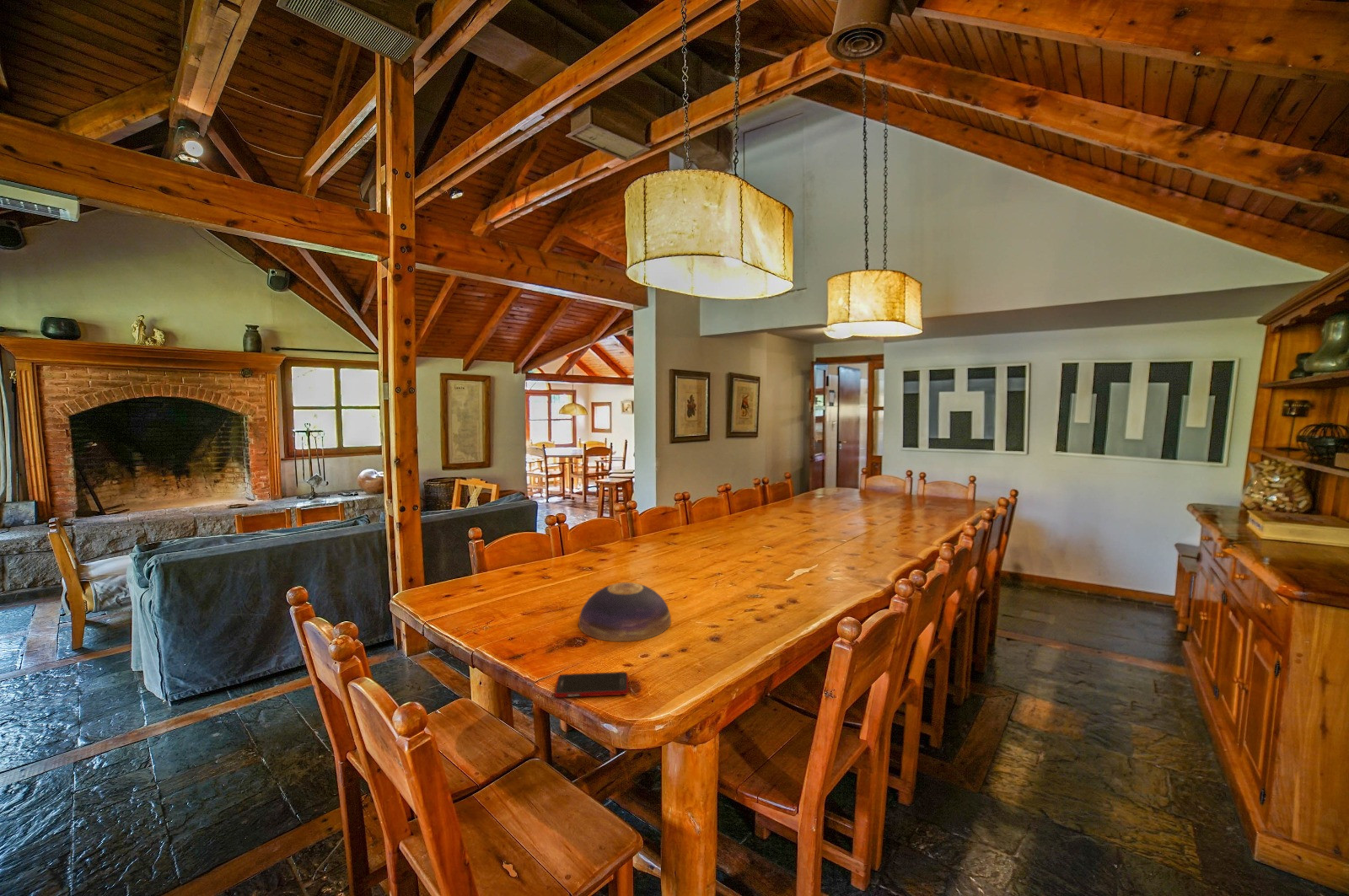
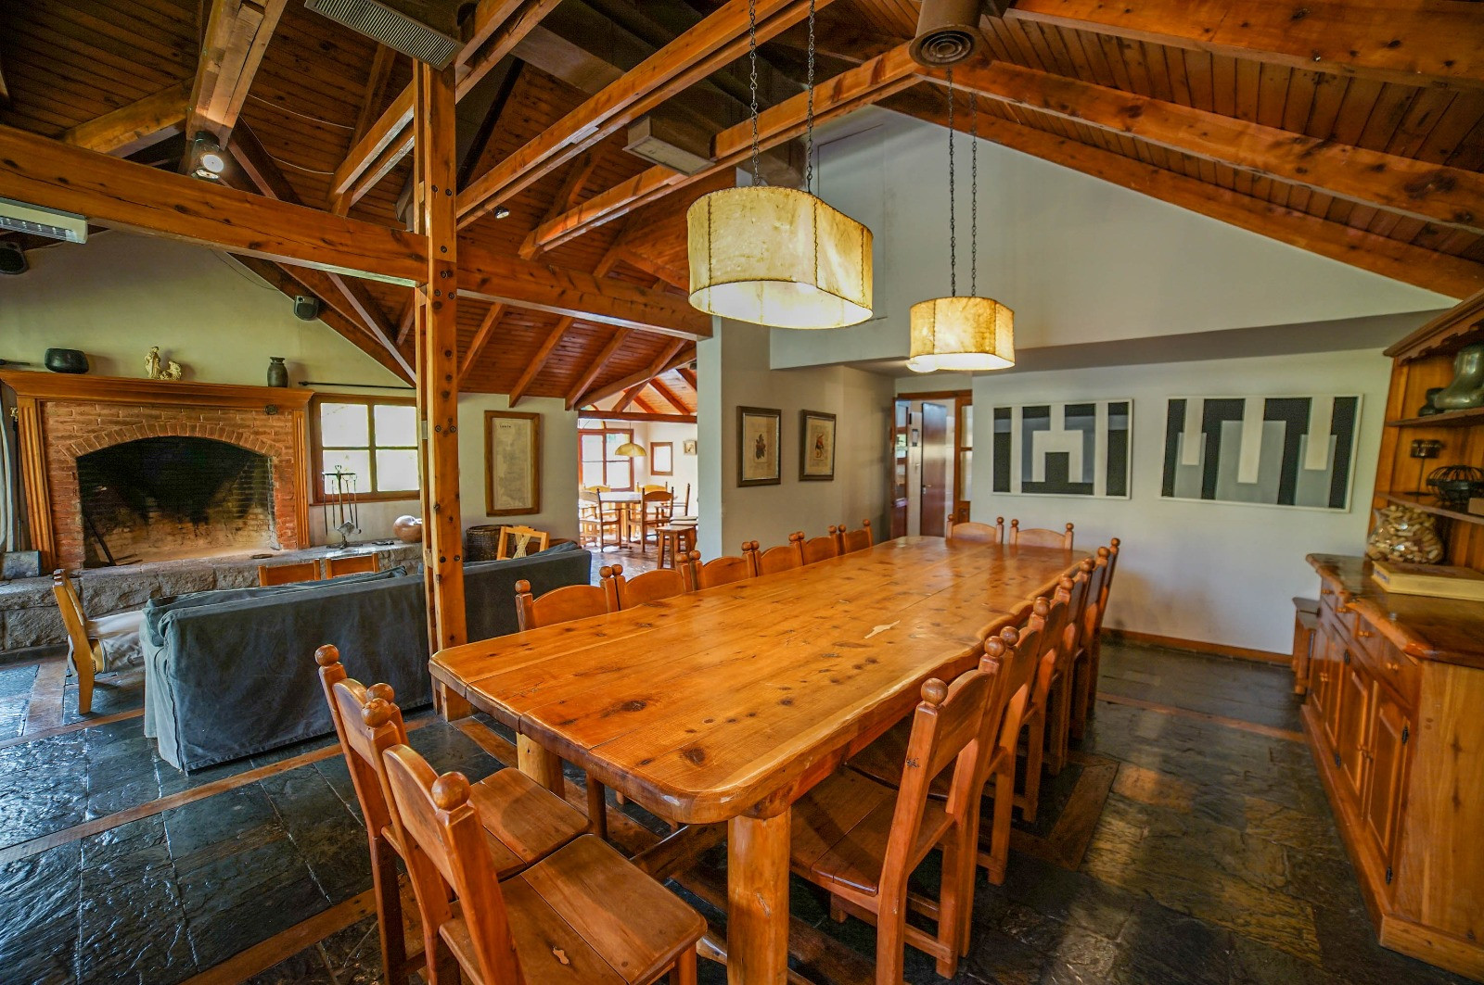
- decorative bowl [578,582,672,642]
- cell phone [554,671,629,699]
